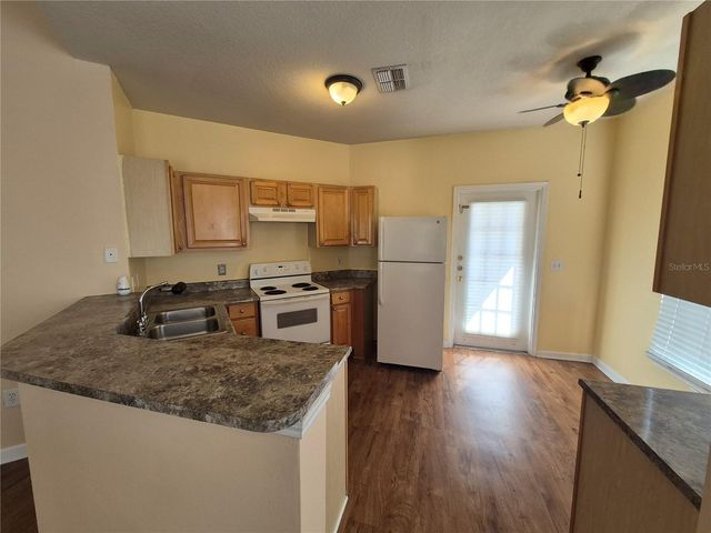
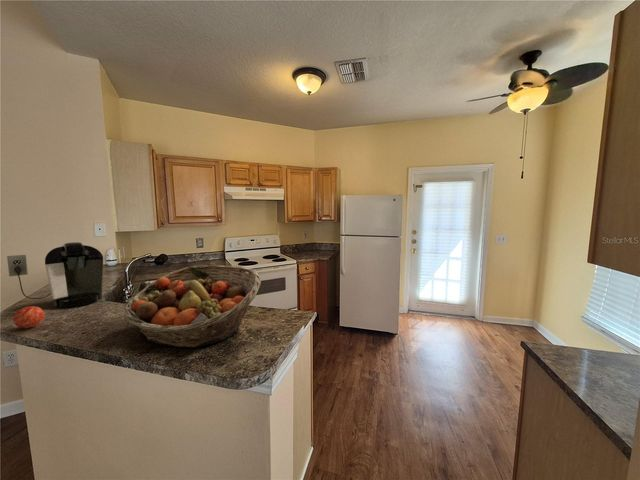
+ coffee maker [6,241,104,309]
+ fruit basket [124,265,262,348]
+ apple [12,305,46,329]
